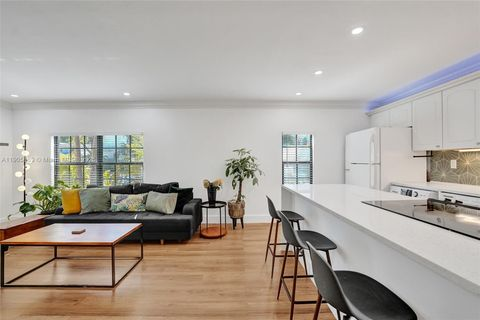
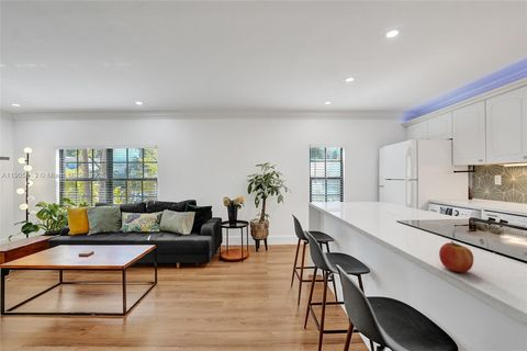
+ fruit [438,240,474,273]
